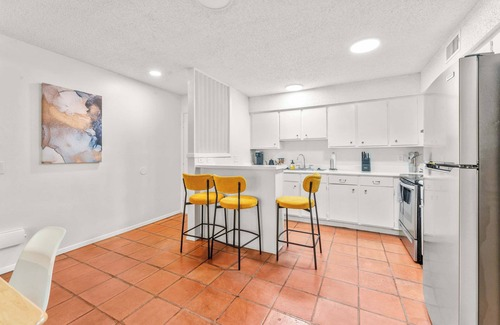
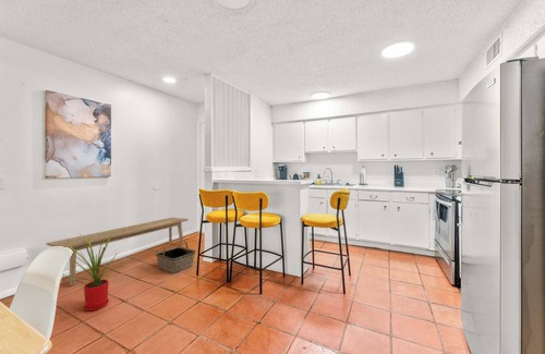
+ house plant [63,234,124,312]
+ basket [155,239,196,274]
+ bench [45,217,190,286]
